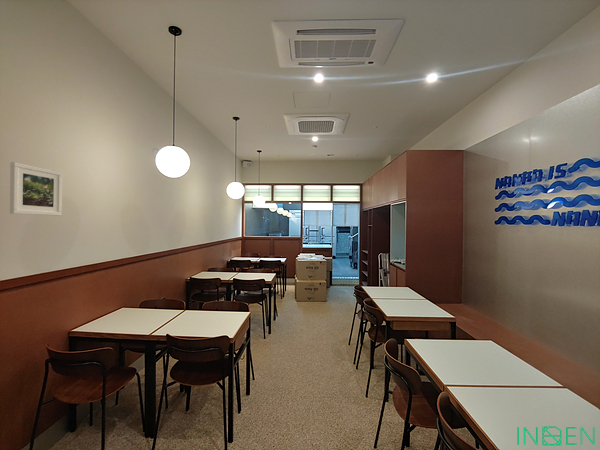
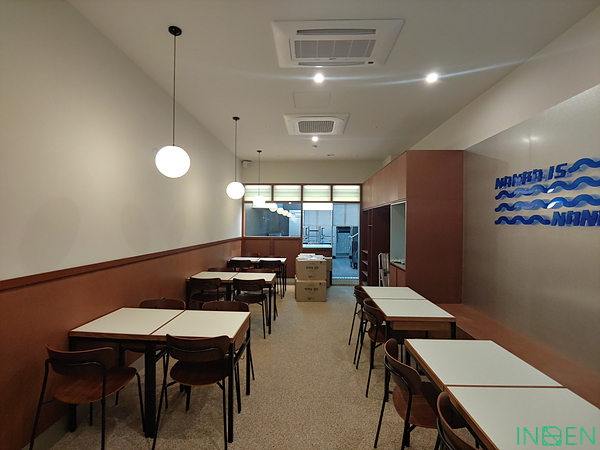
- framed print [9,161,63,217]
